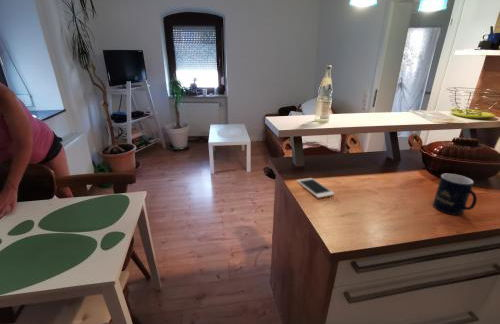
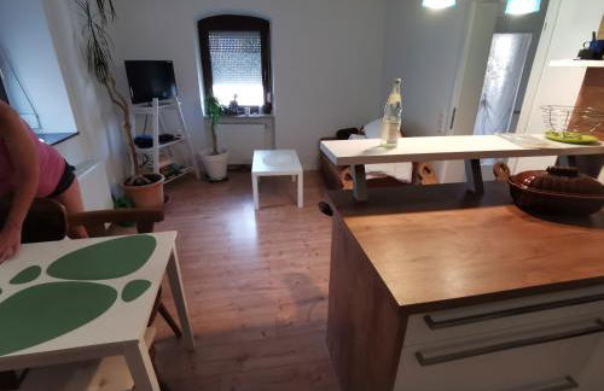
- mug [432,173,478,216]
- cell phone [296,177,336,199]
